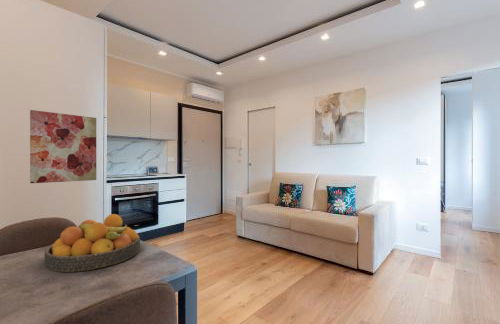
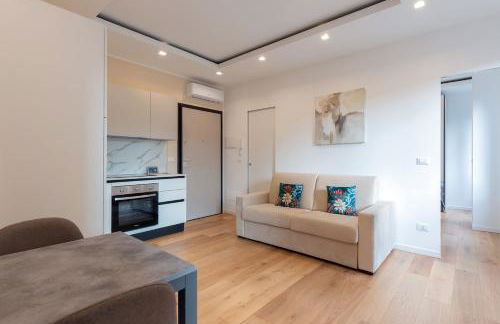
- wall art [29,109,97,184]
- fruit bowl [43,213,141,273]
